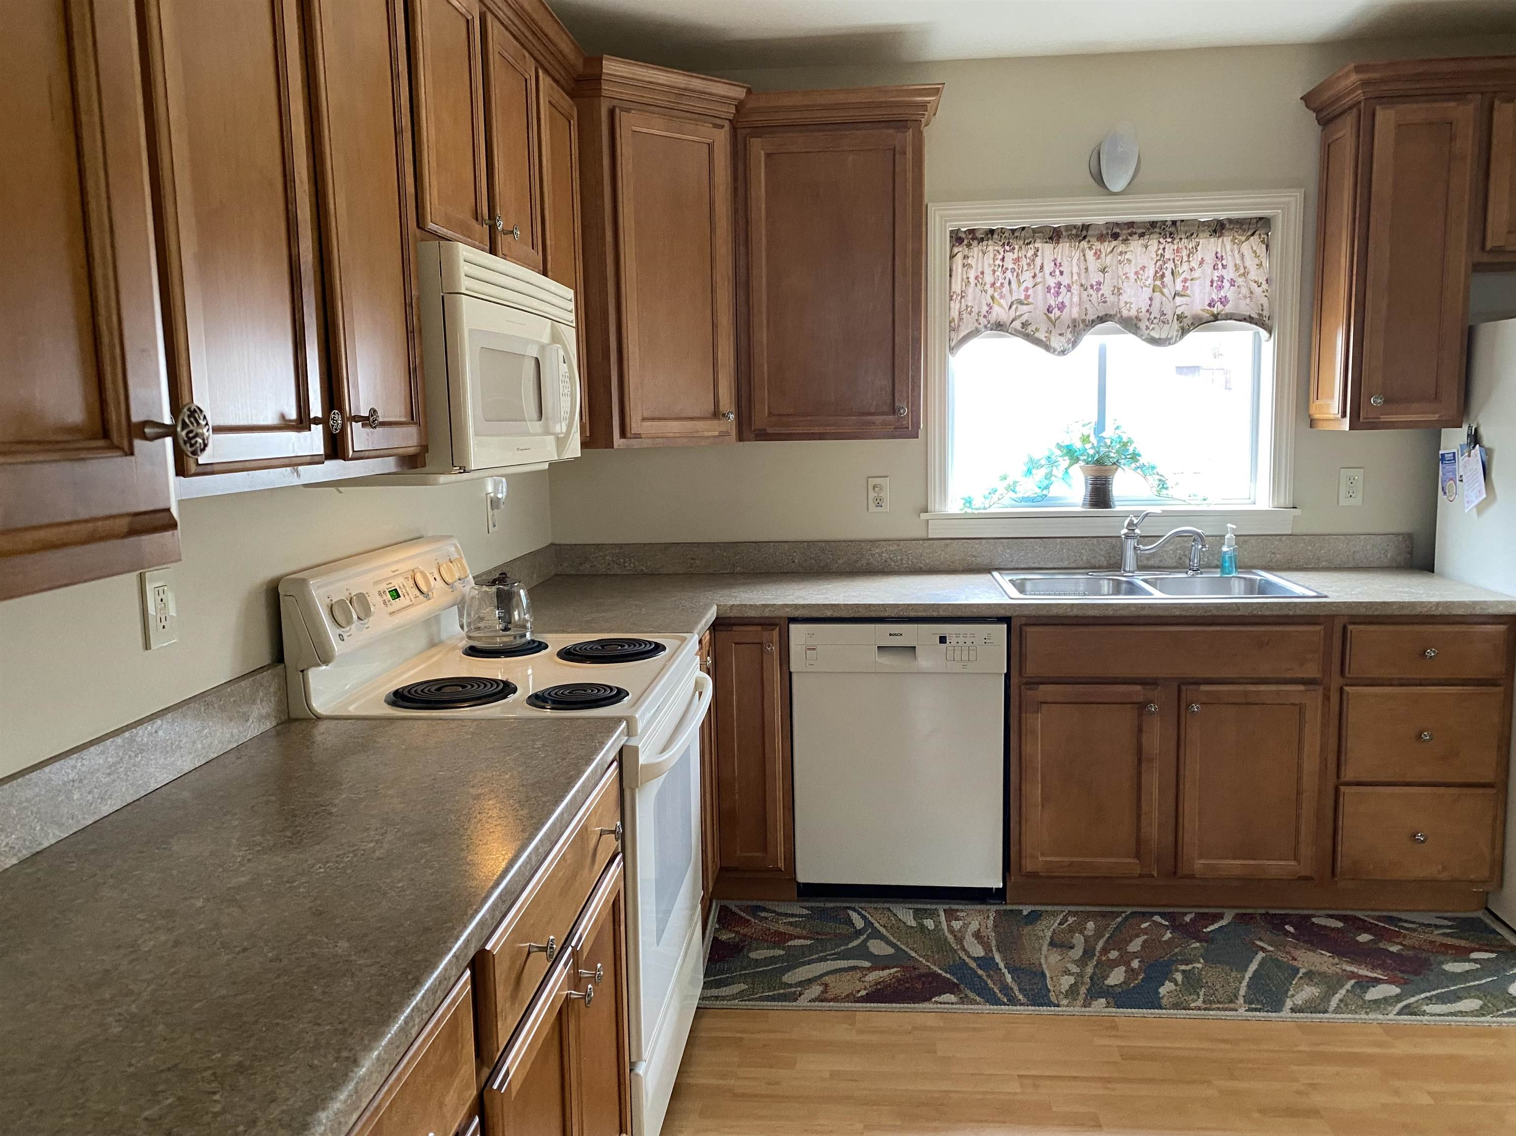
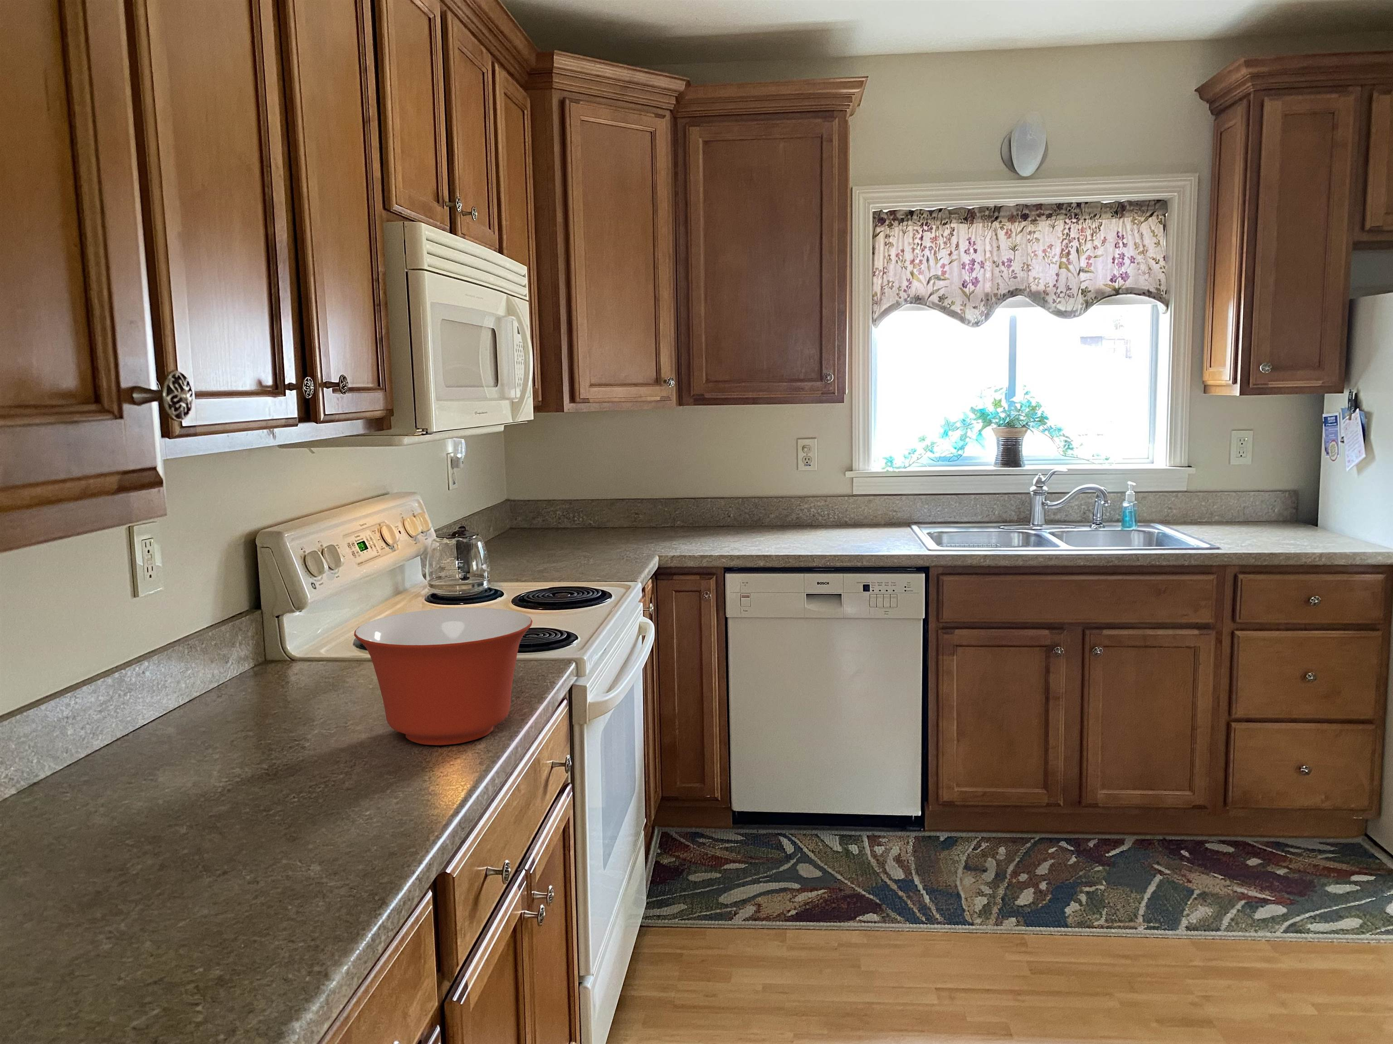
+ mixing bowl [353,608,533,746]
